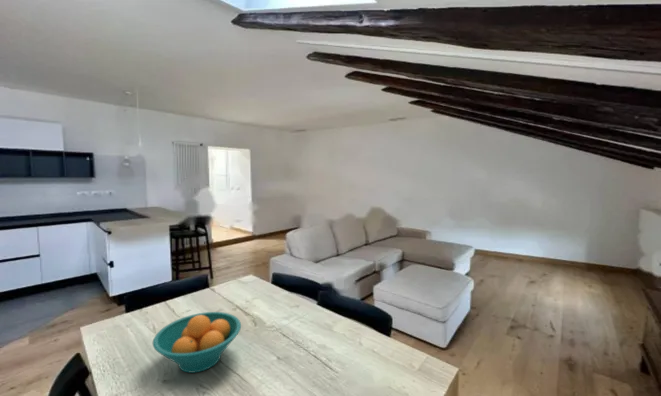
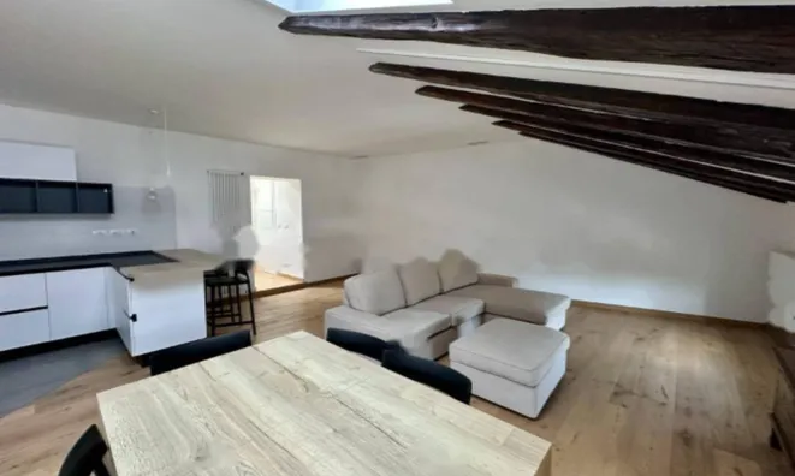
- fruit bowl [152,311,242,374]
